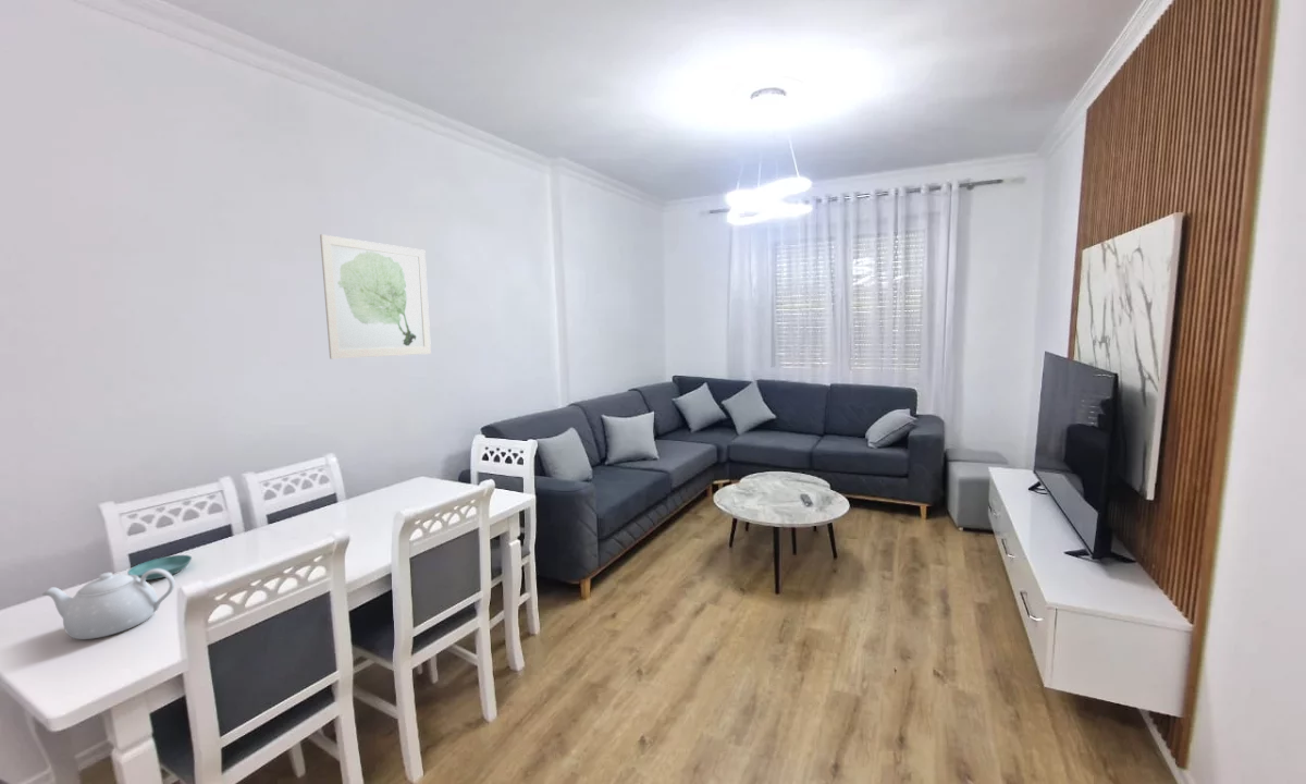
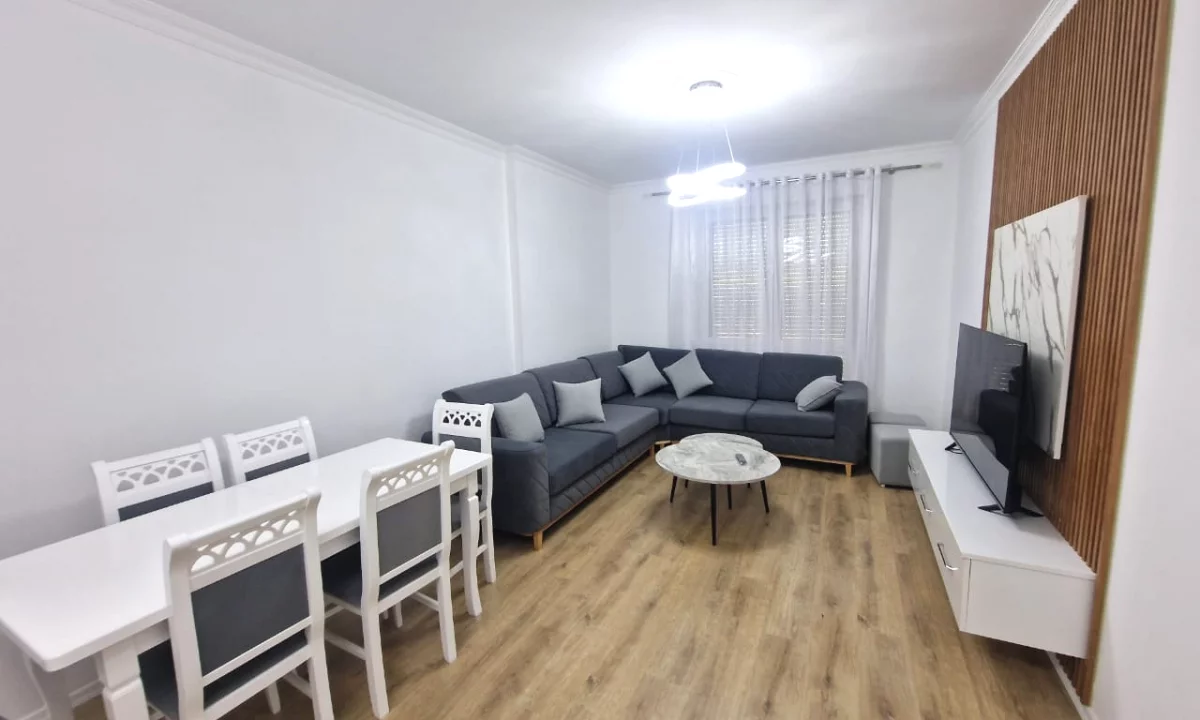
- wall art [319,233,432,360]
- teapot [41,568,176,640]
- saucer [126,554,193,581]
